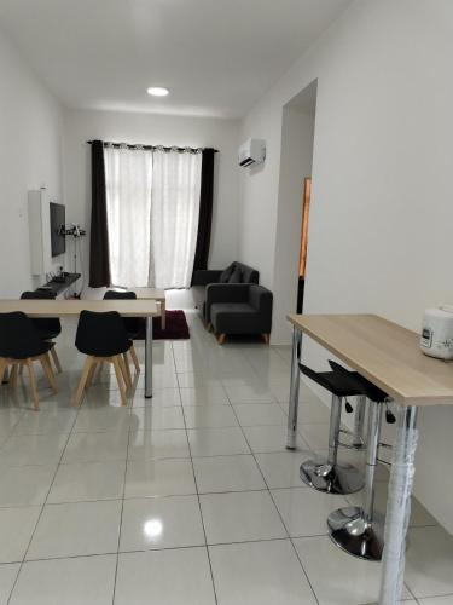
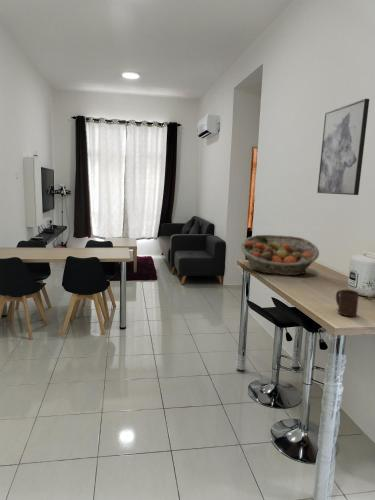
+ cup [335,289,360,317]
+ fruit basket [240,234,320,276]
+ wall art [316,98,370,196]
